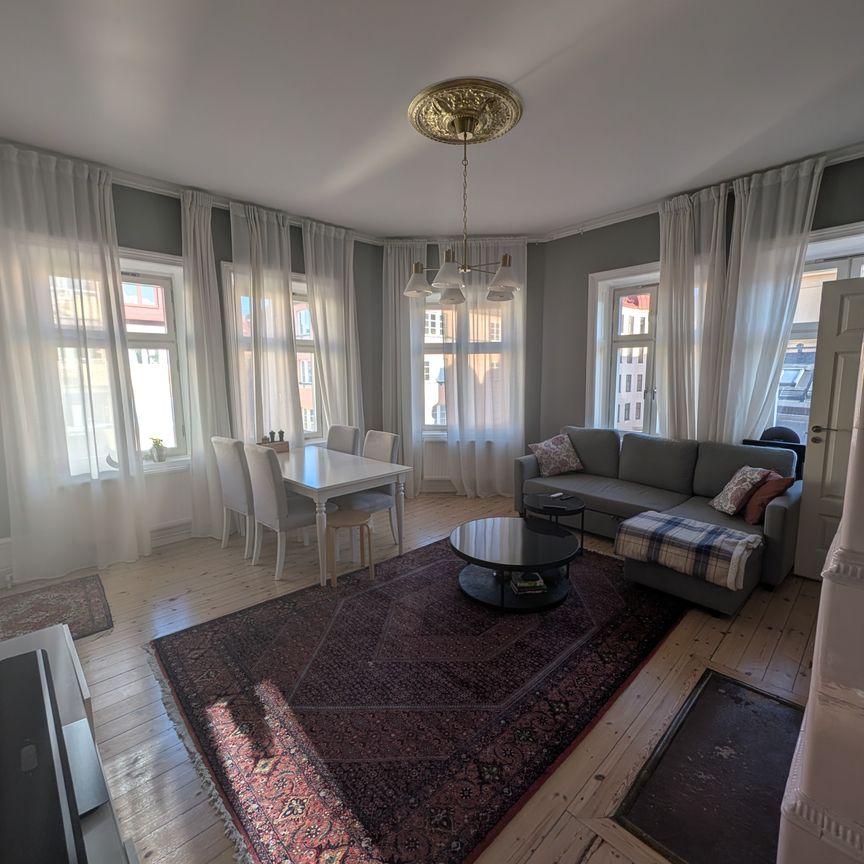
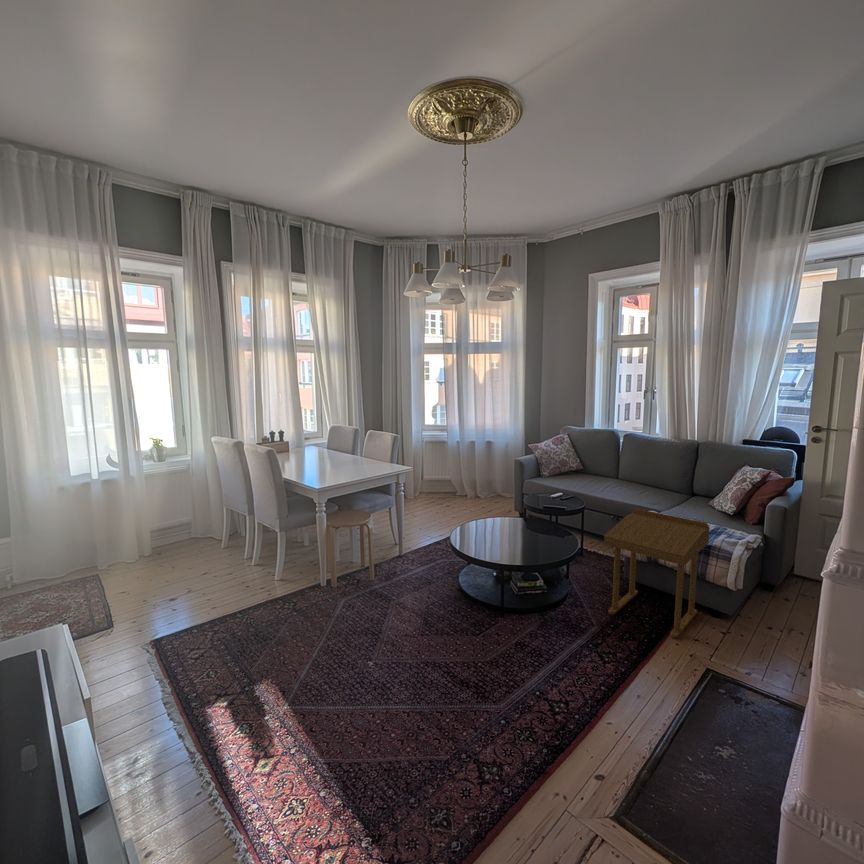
+ side table [603,508,711,639]
